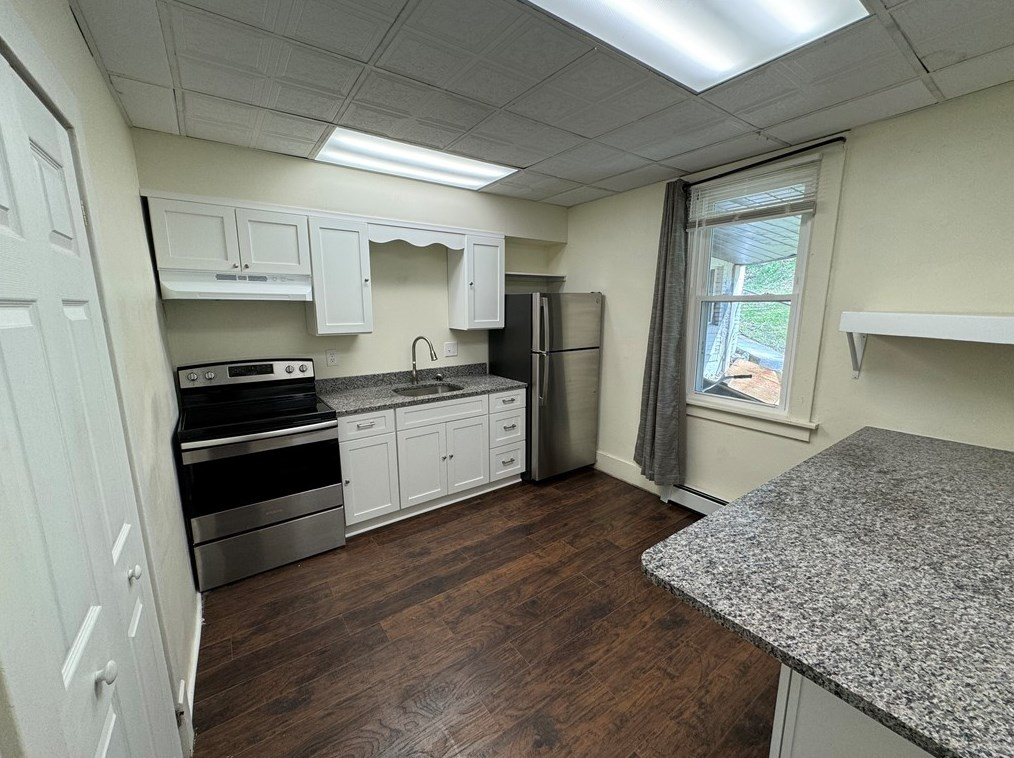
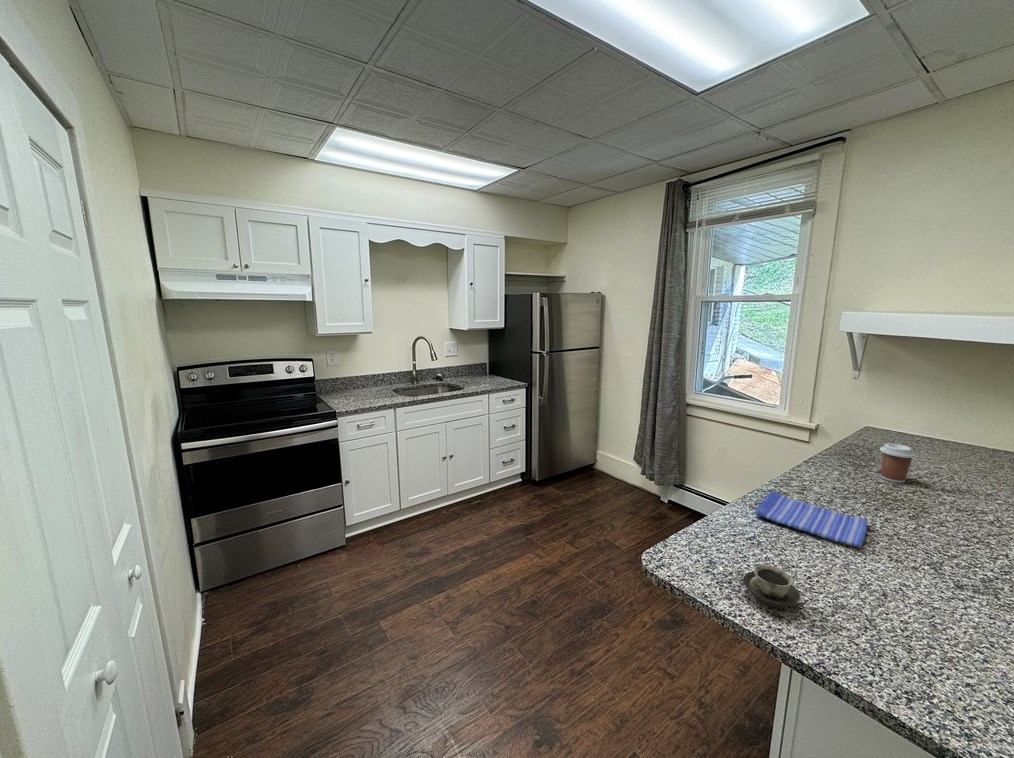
+ dish towel [754,490,869,549]
+ cup [742,564,801,609]
+ coffee cup [879,442,916,484]
